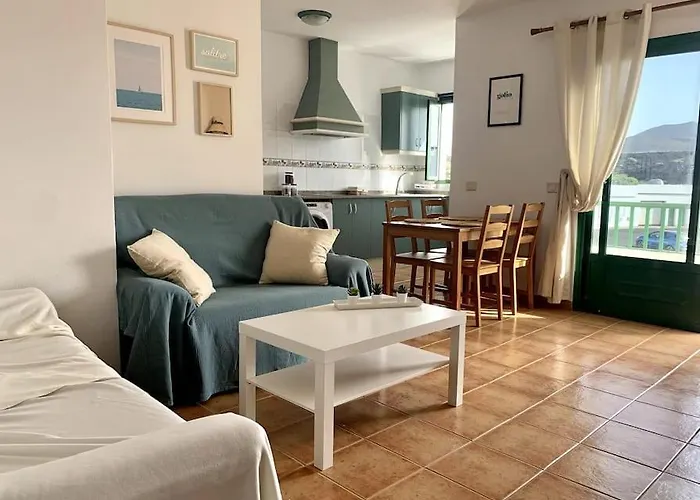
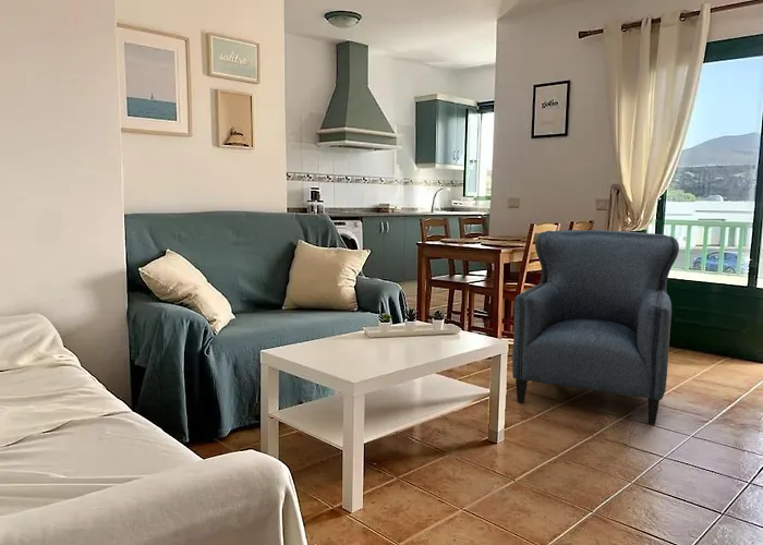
+ armchair [511,229,680,425]
